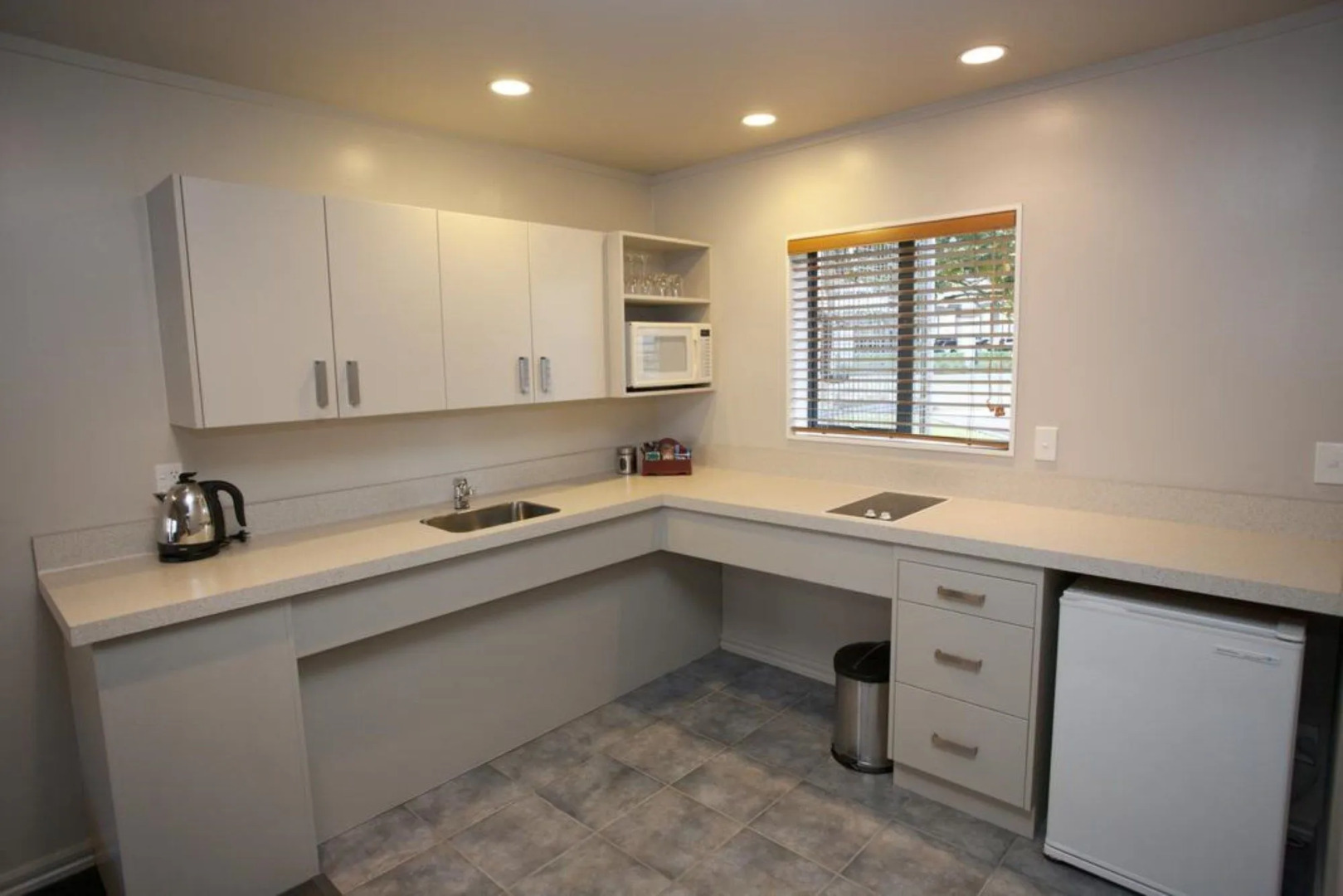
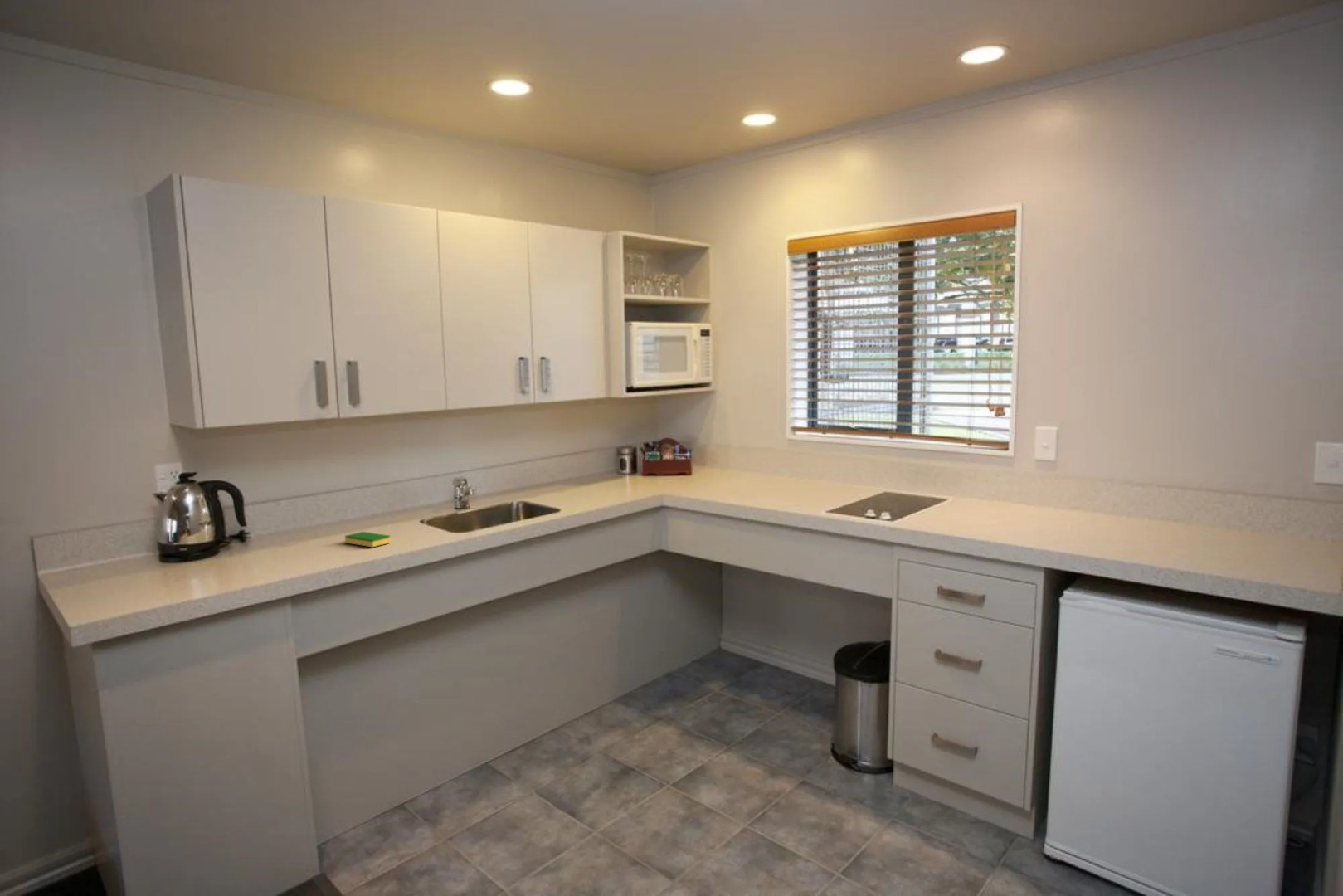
+ dish sponge [344,531,392,548]
